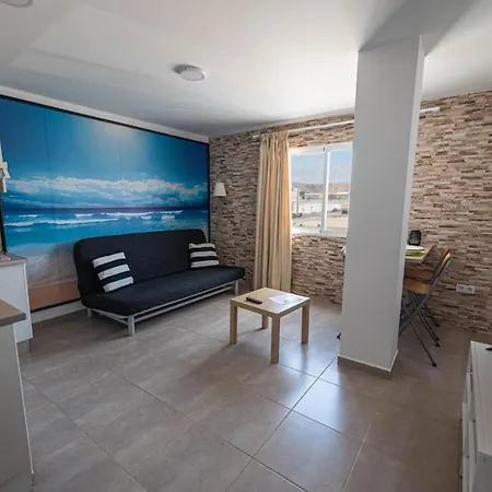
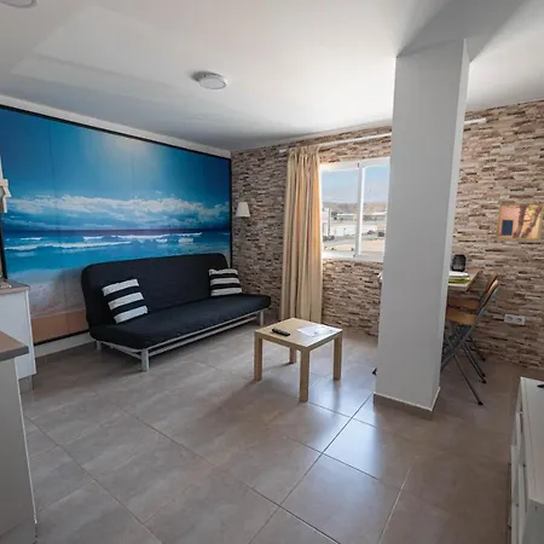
+ wall art [494,202,544,242]
